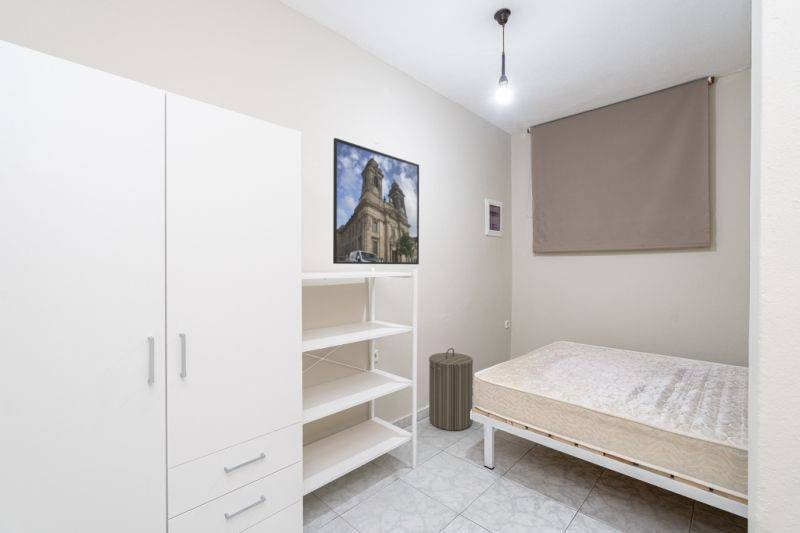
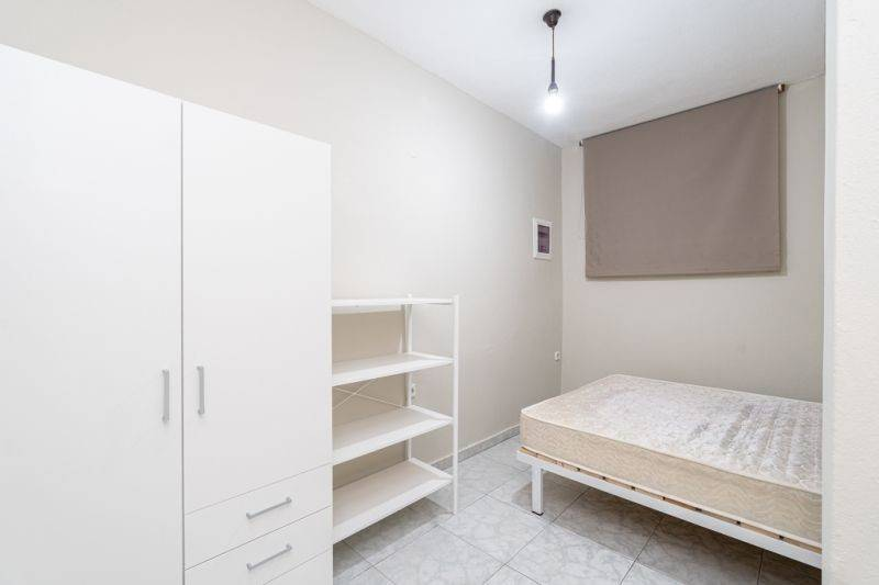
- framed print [332,137,420,265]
- laundry hamper [428,347,474,432]
